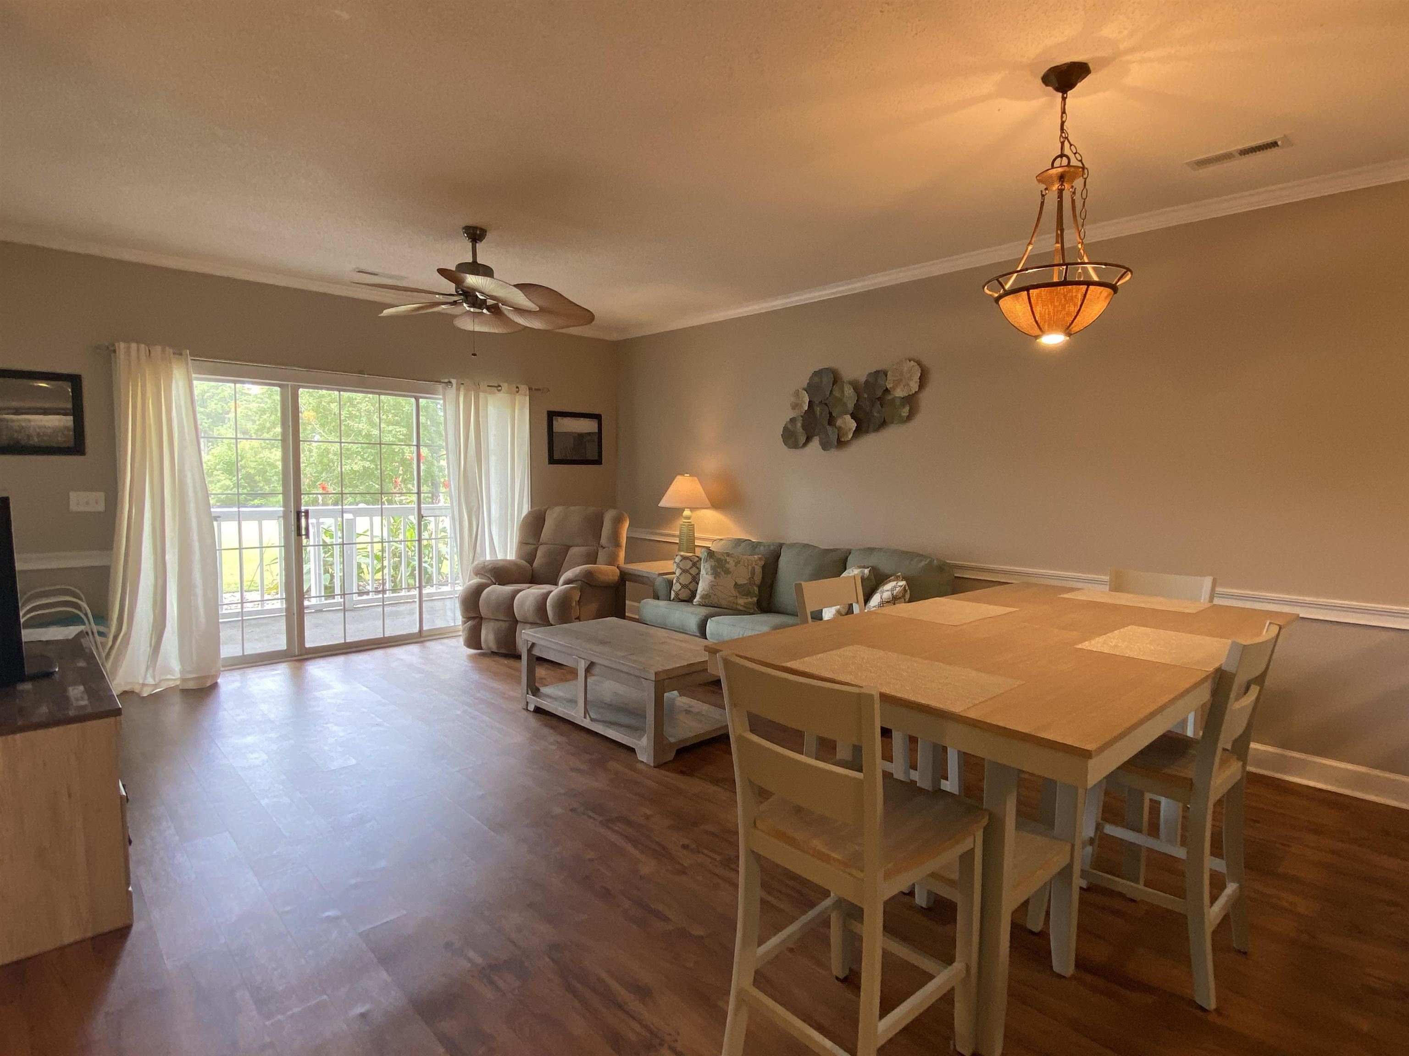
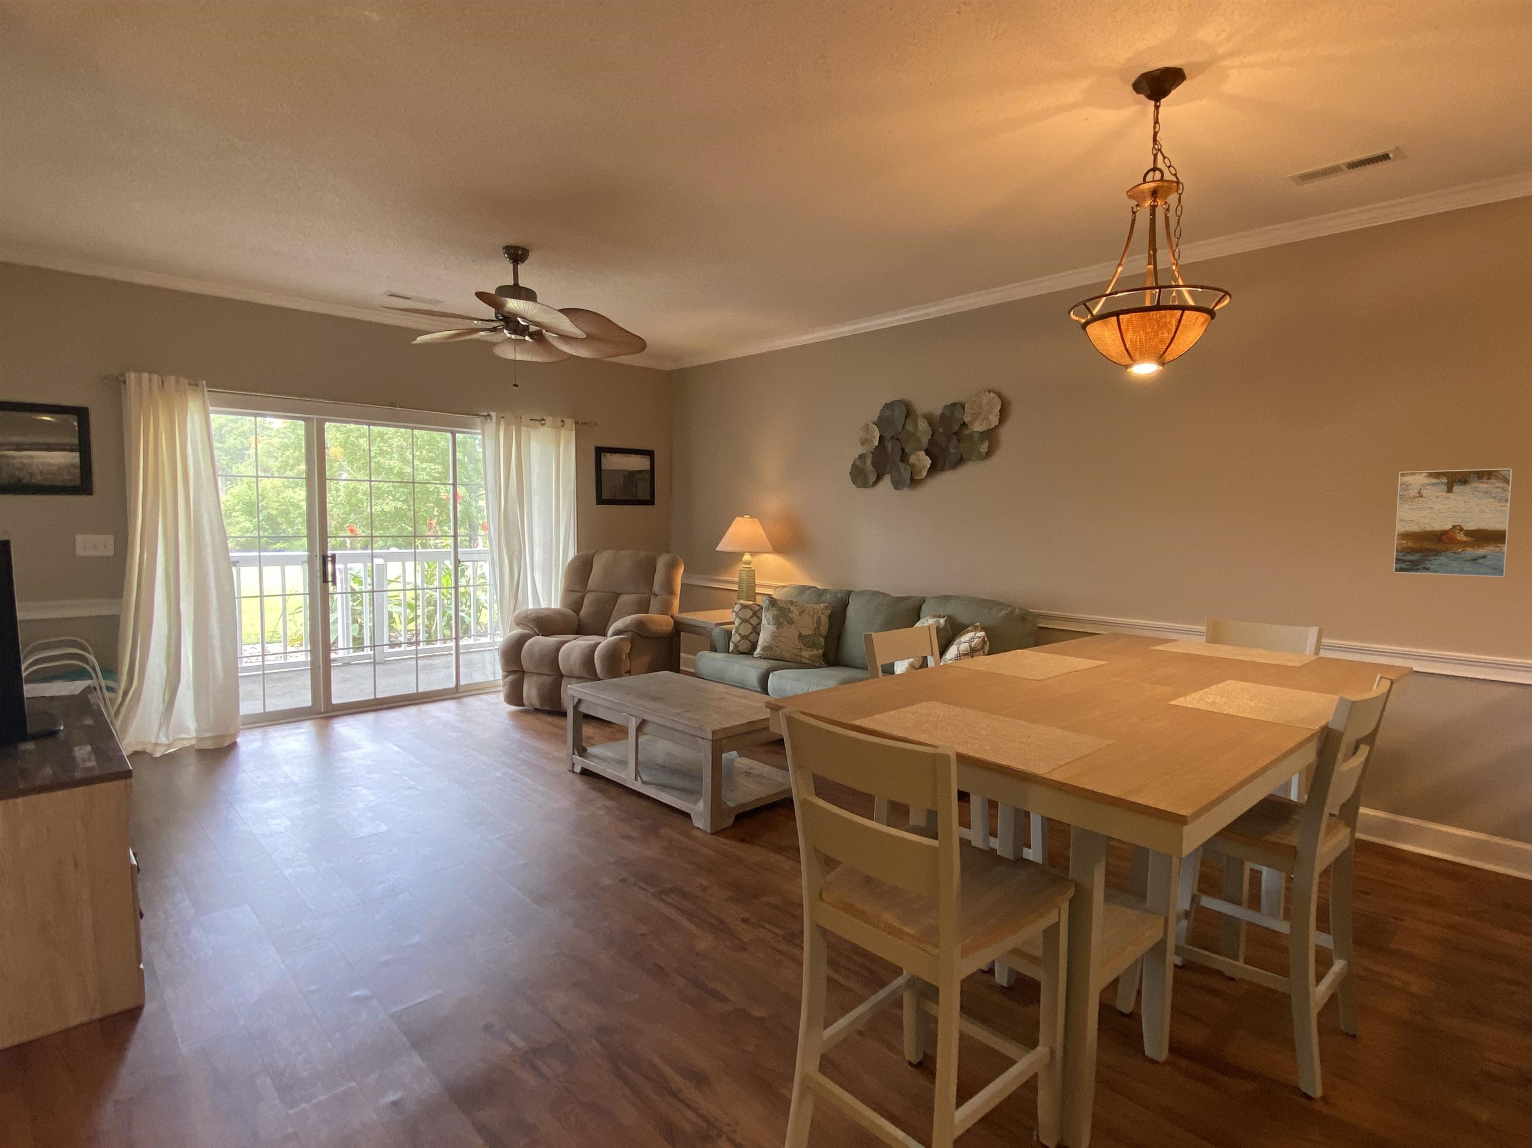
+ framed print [1393,468,1513,578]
